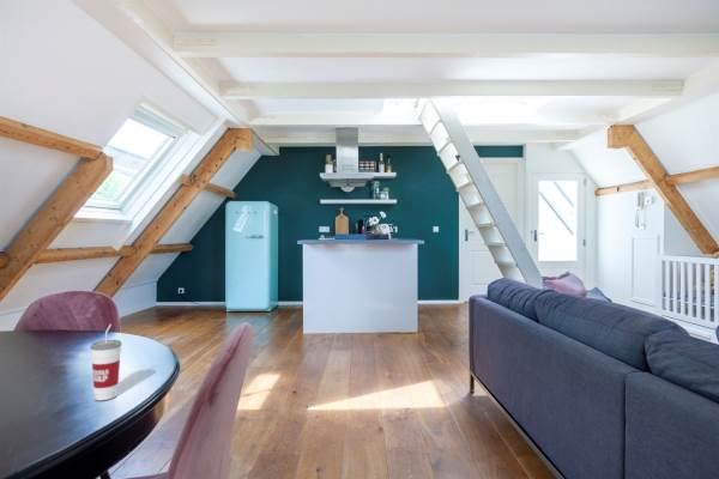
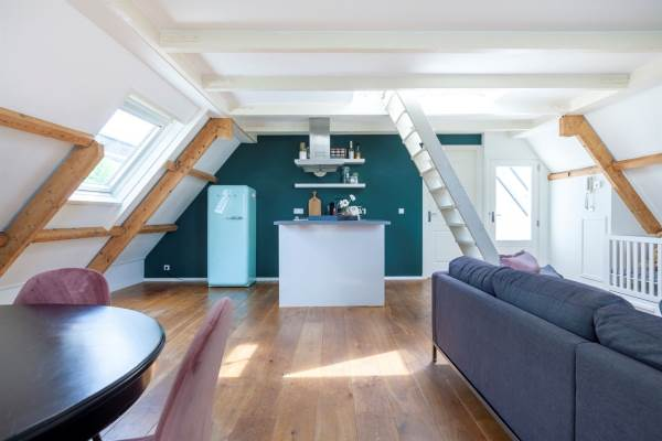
- cup [89,323,123,401]
